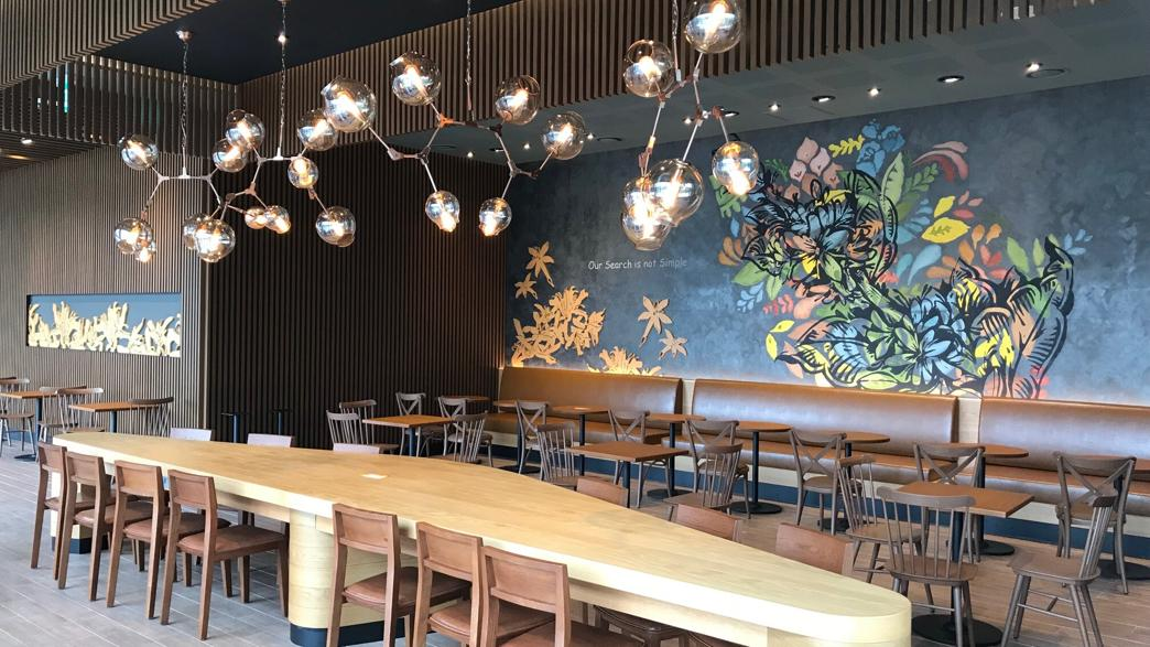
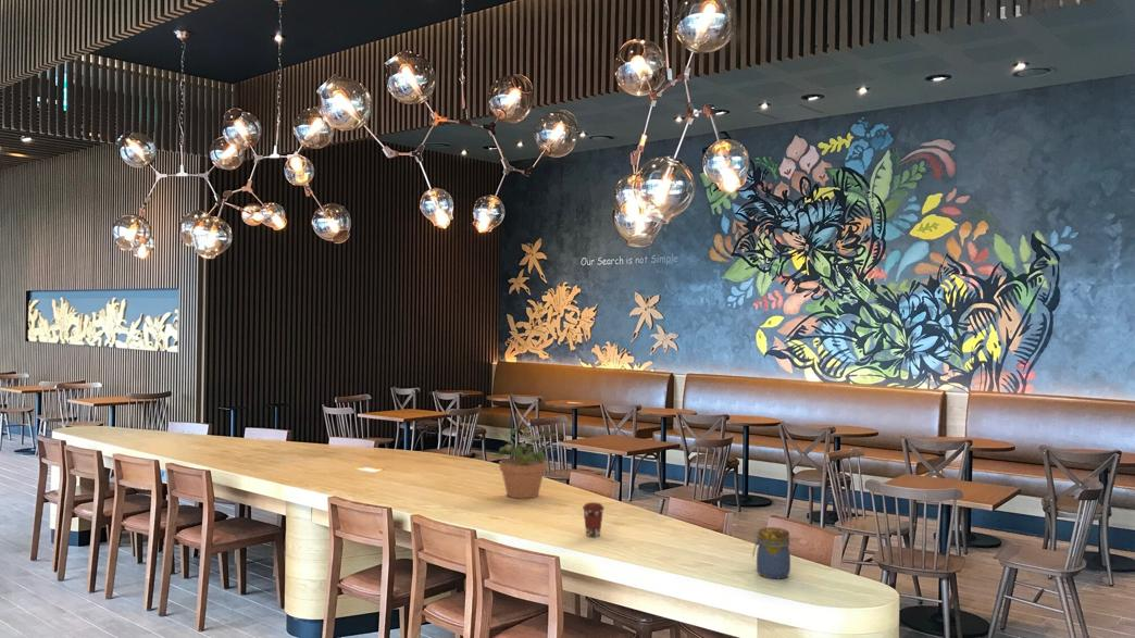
+ jar [751,526,791,579]
+ coffee cup [582,501,606,538]
+ potted plant [491,426,559,499]
